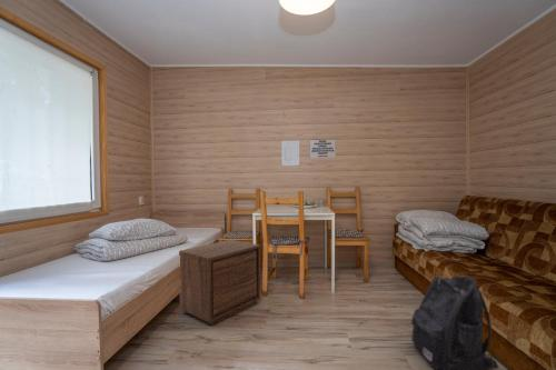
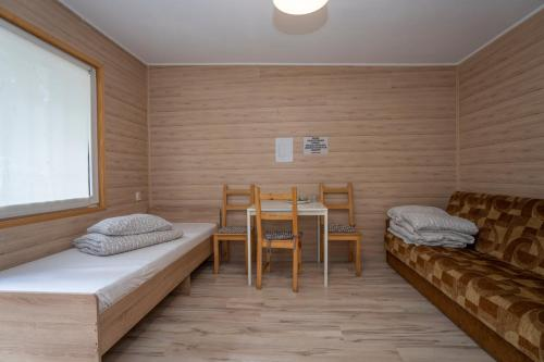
- nightstand [178,239,261,326]
- backpack [410,274,499,370]
